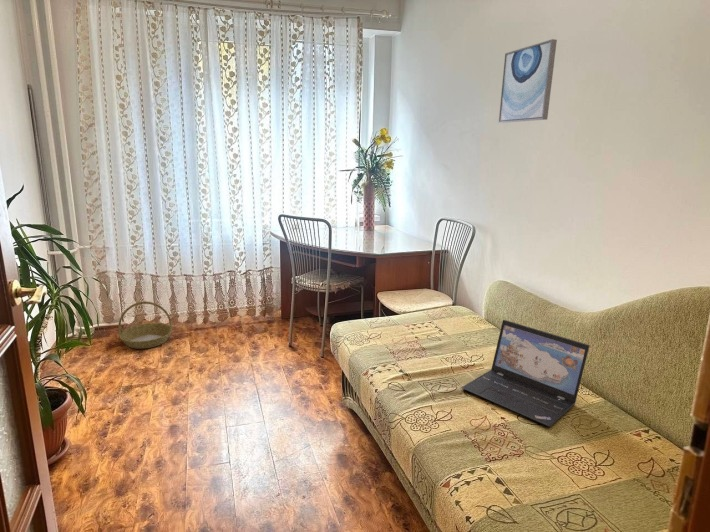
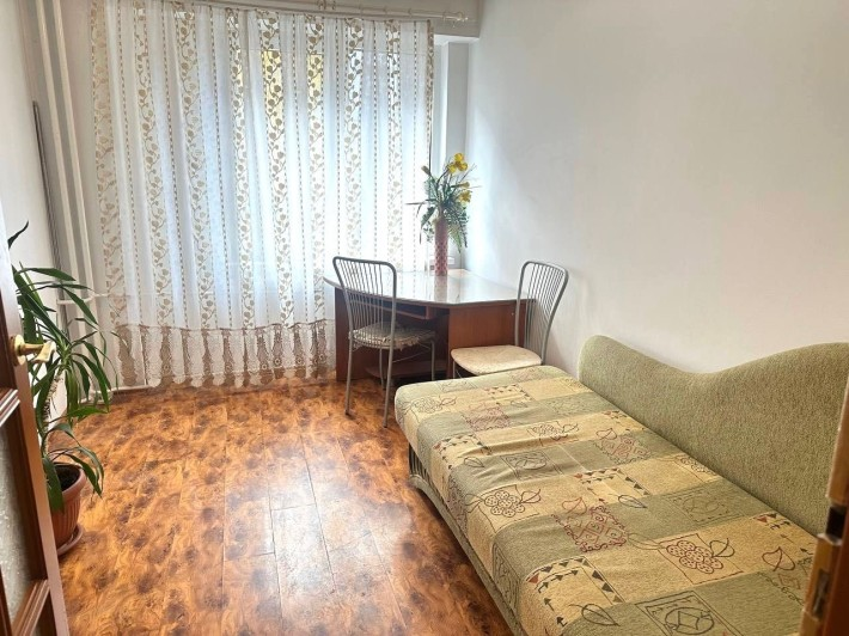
- laptop [460,319,591,428]
- basket [117,301,173,350]
- wall art [498,38,558,124]
